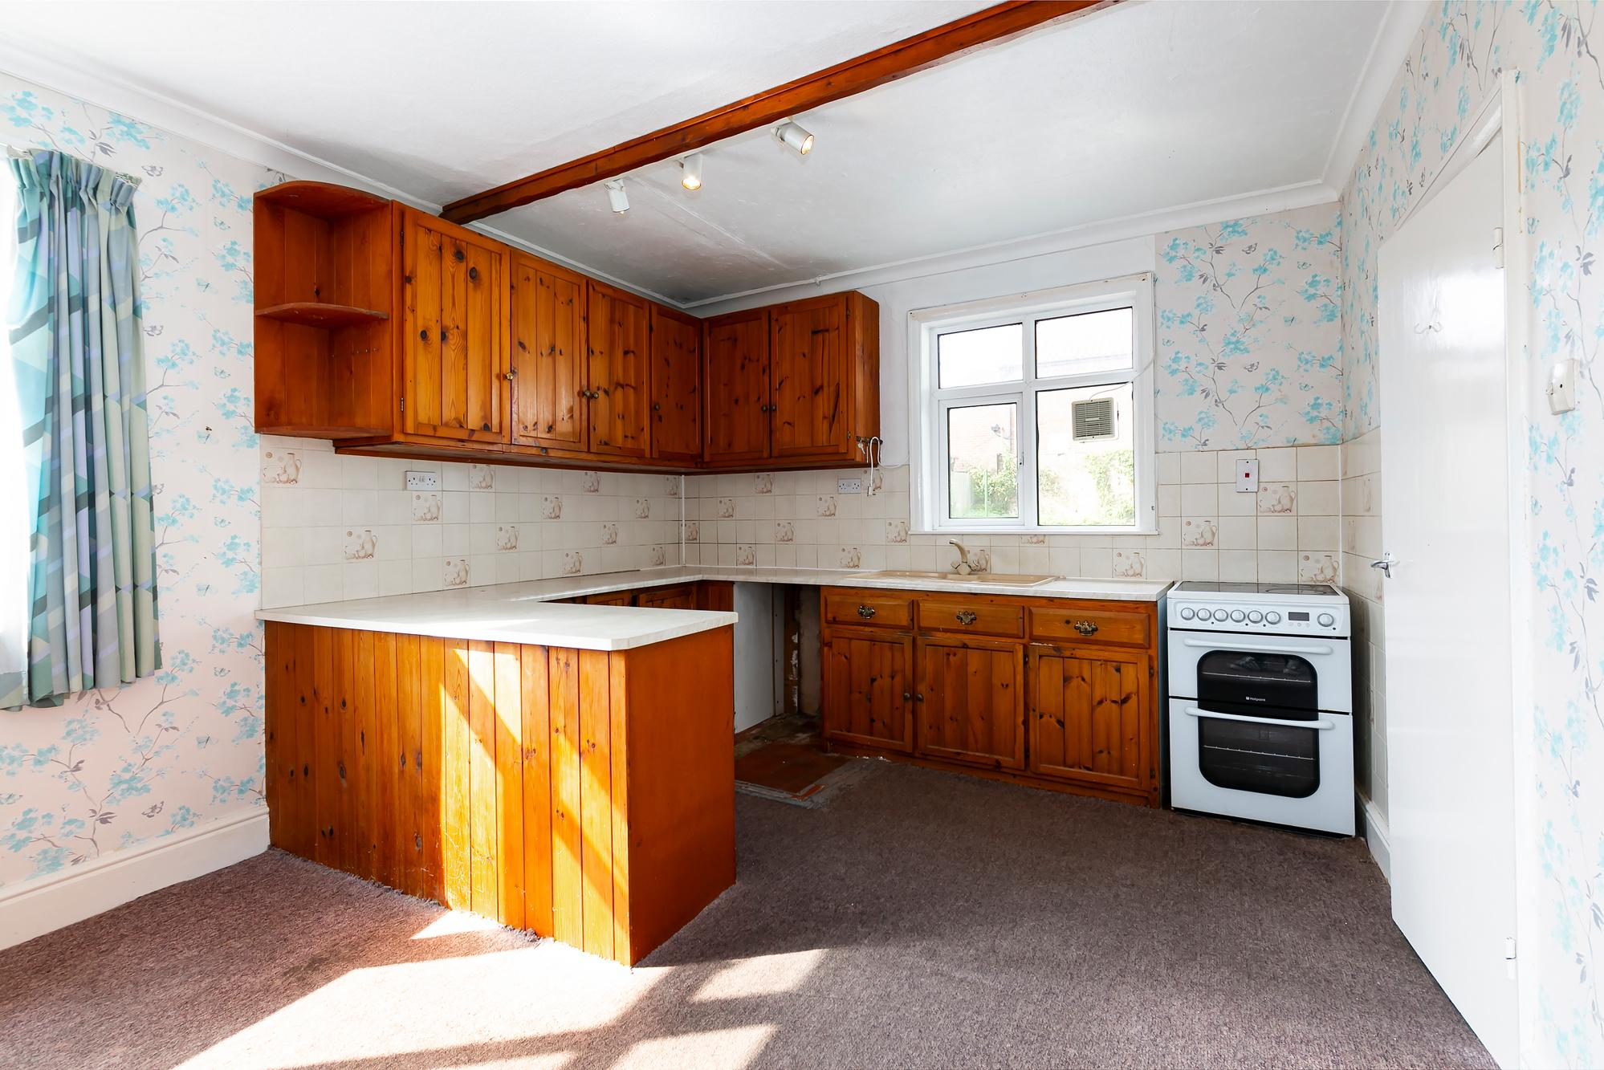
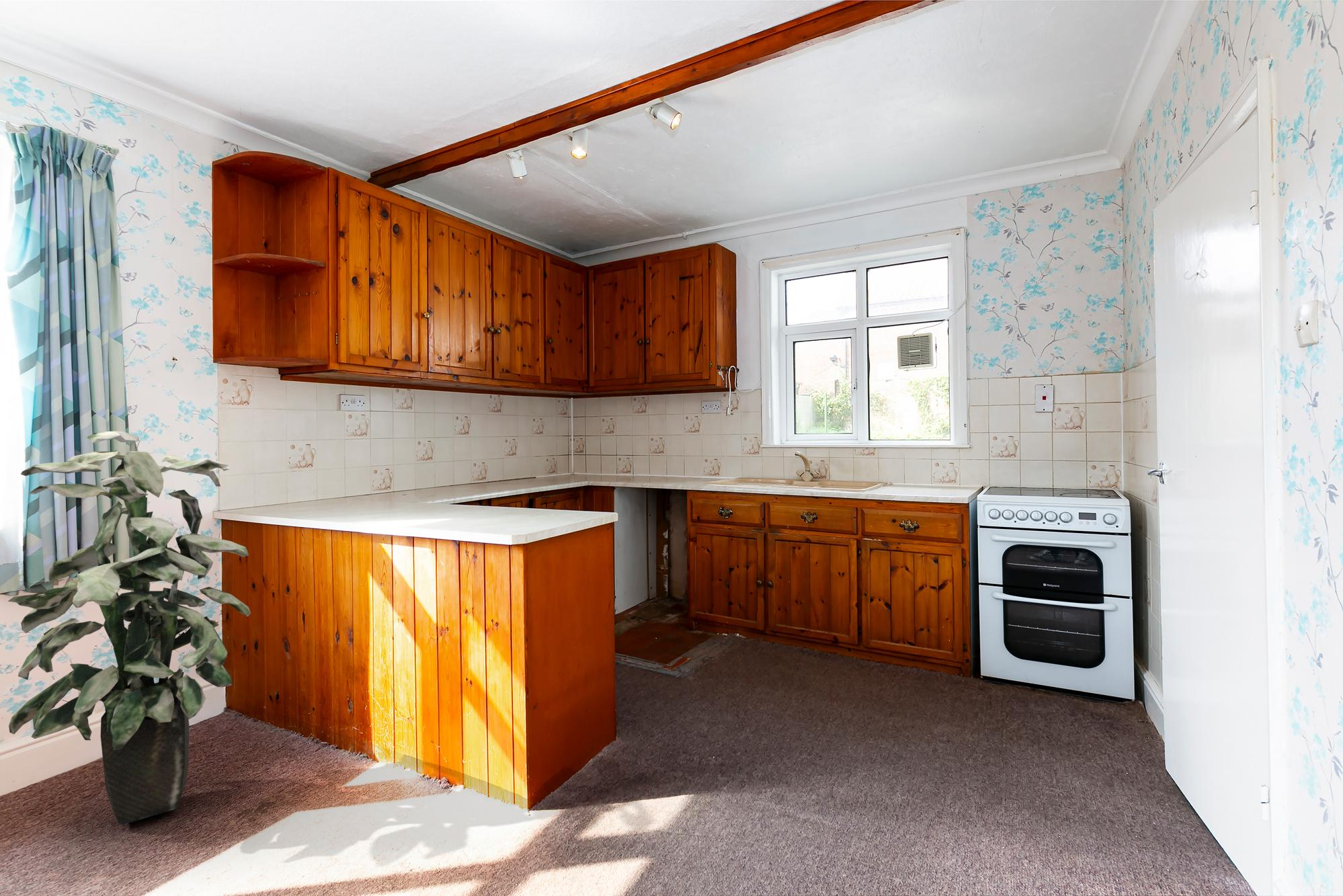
+ indoor plant [7,431,251,825]
